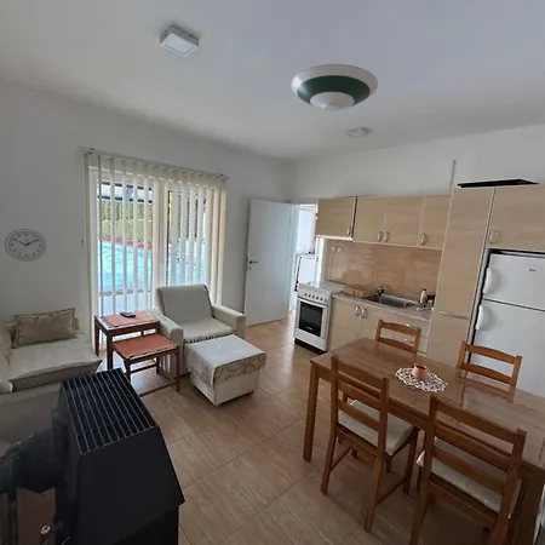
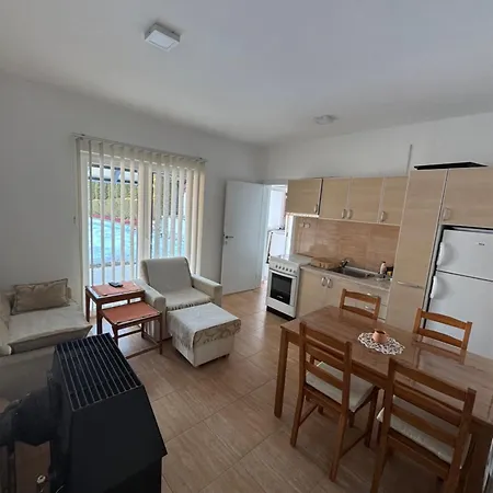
- wall clock [4,228,47,263]
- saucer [289,63,379,113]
